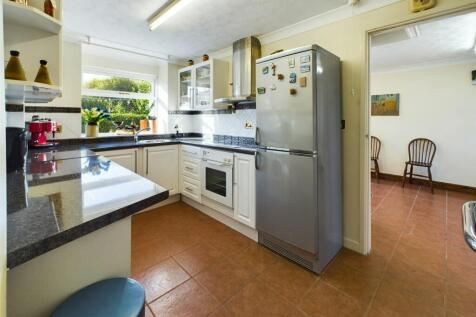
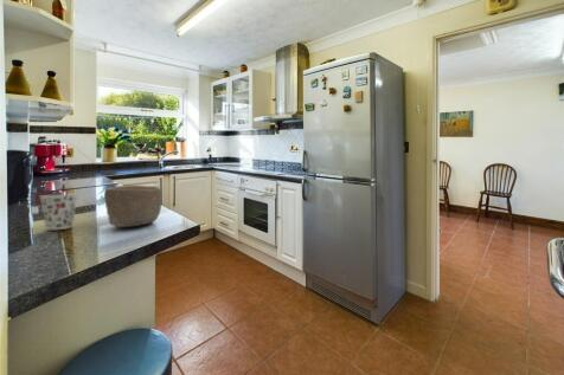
+ cup [38,194,78,231]
+ bowl [103,185,164,228]
